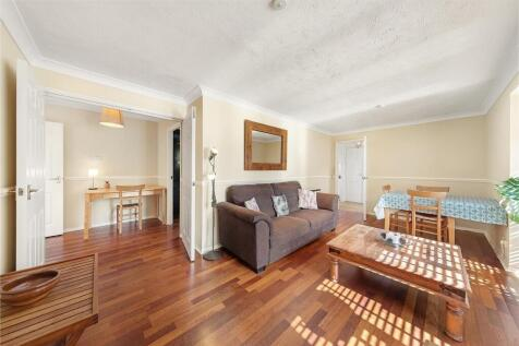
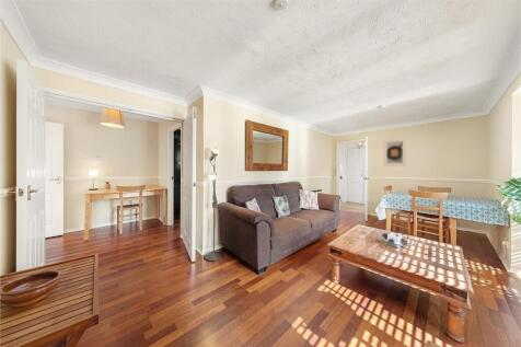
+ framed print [382,137,407,167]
